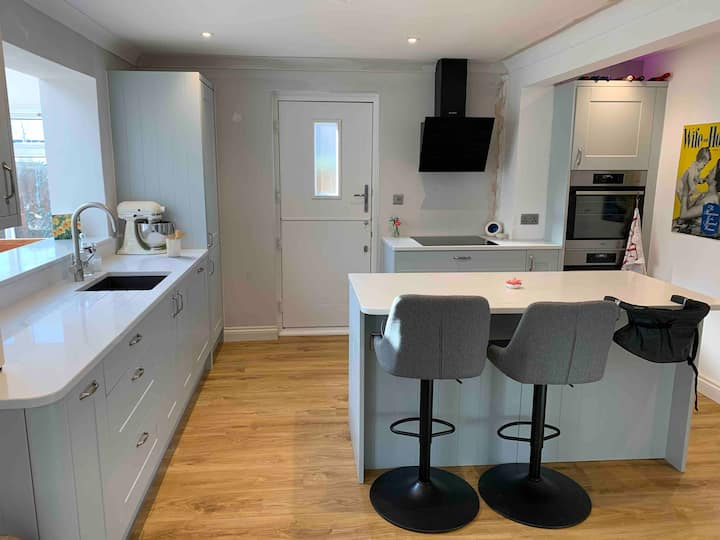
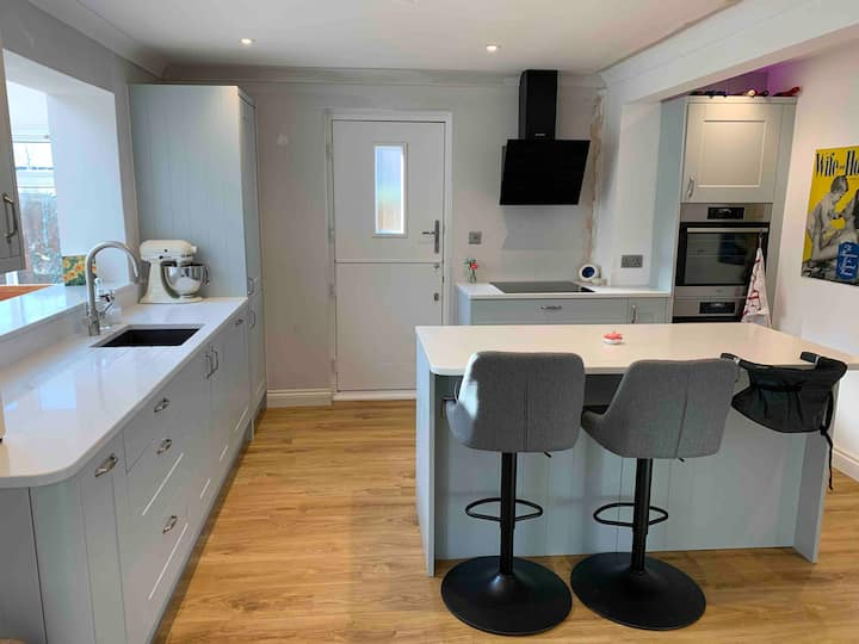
- utensil holder [165,229,188,258]
